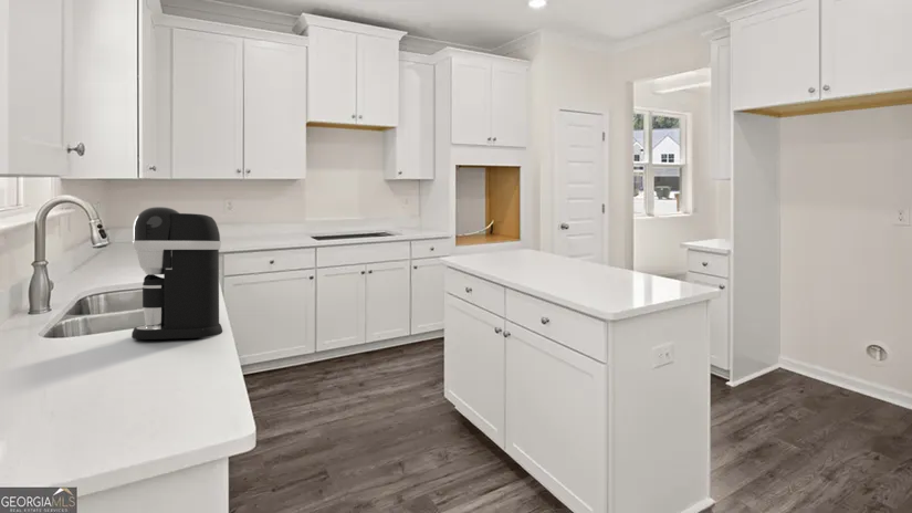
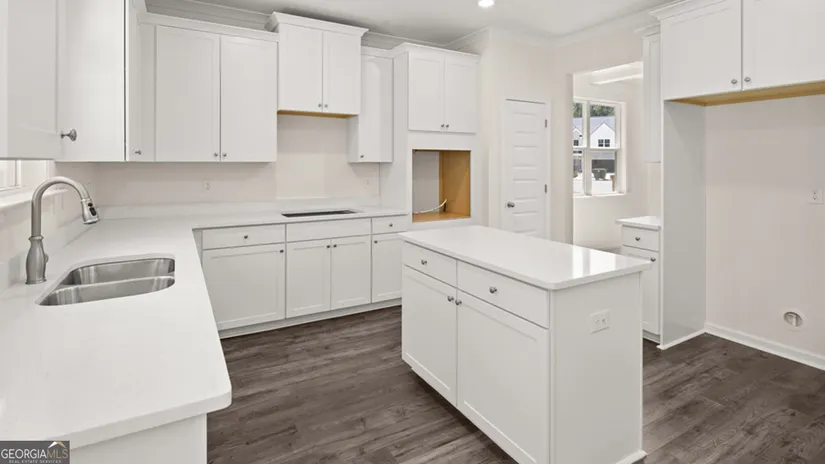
- coffee maker [130,206,223,341]
